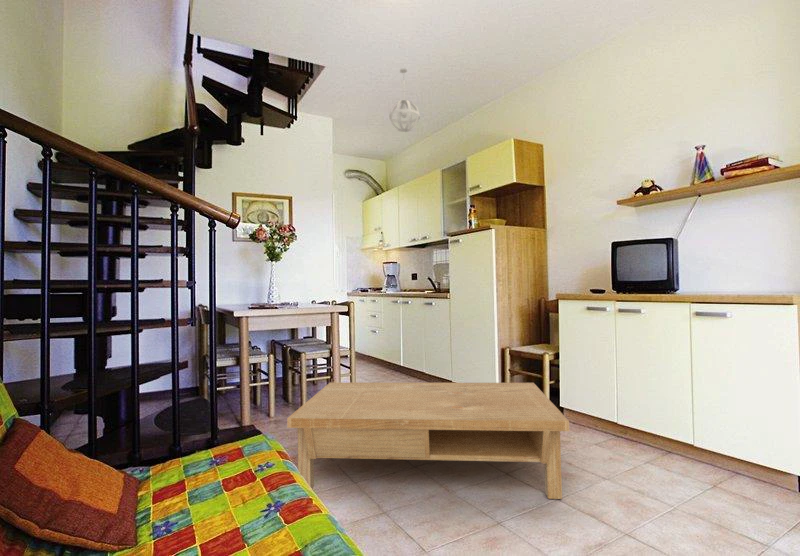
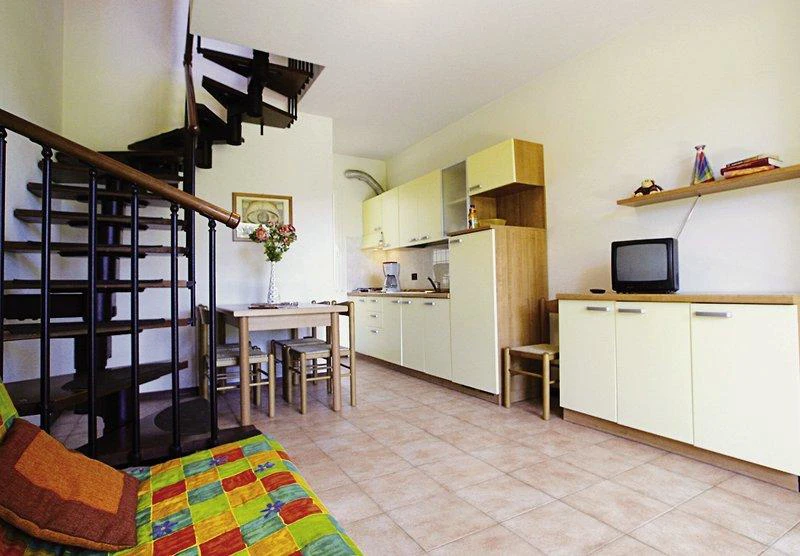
- coffee table [286,381,570,500]
- pendant light [388,67,421,133]
